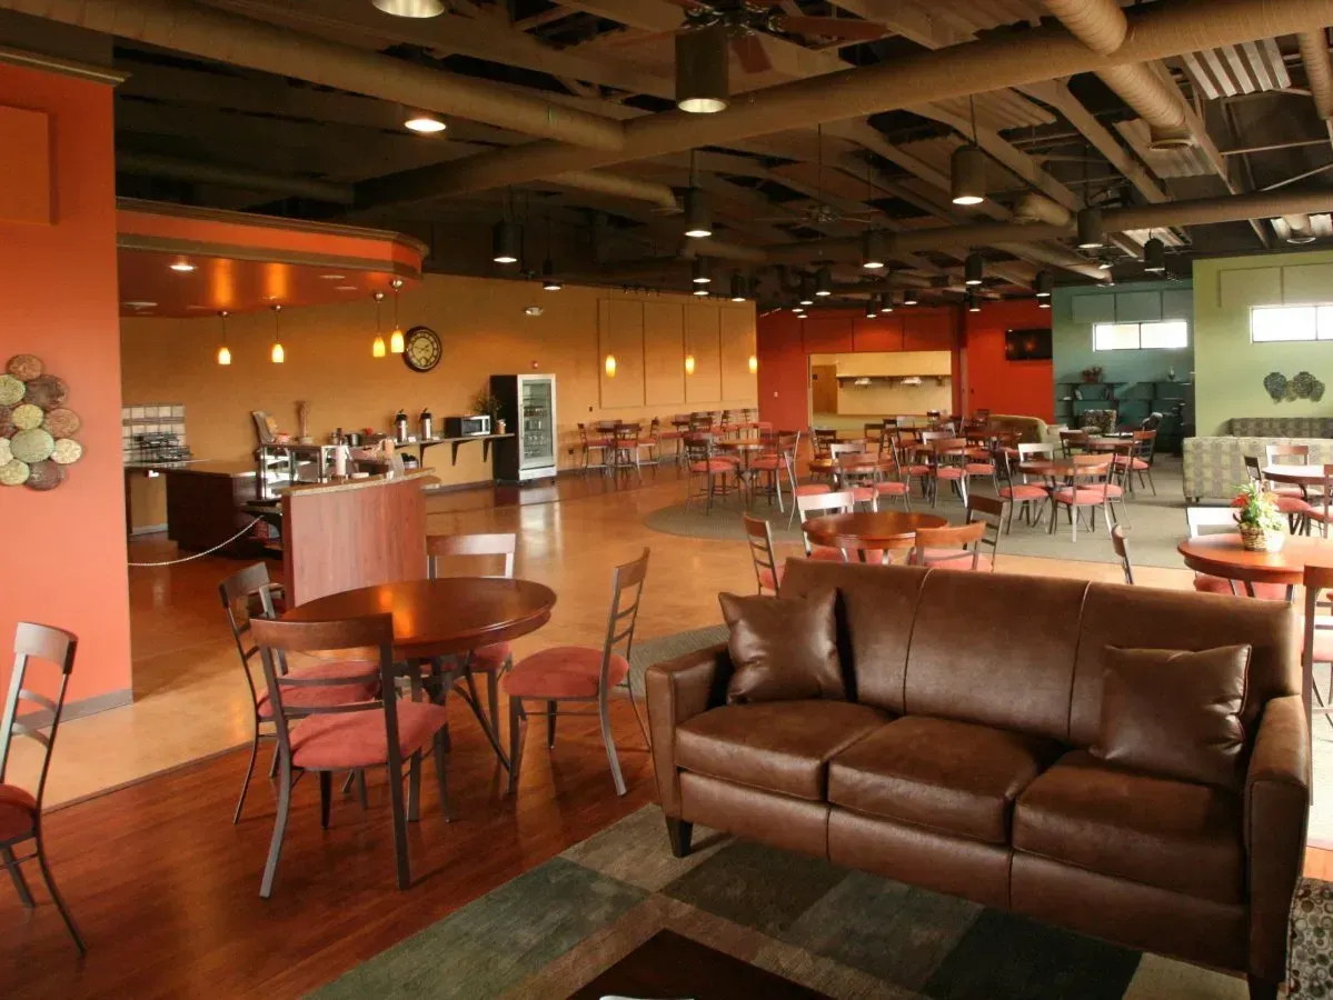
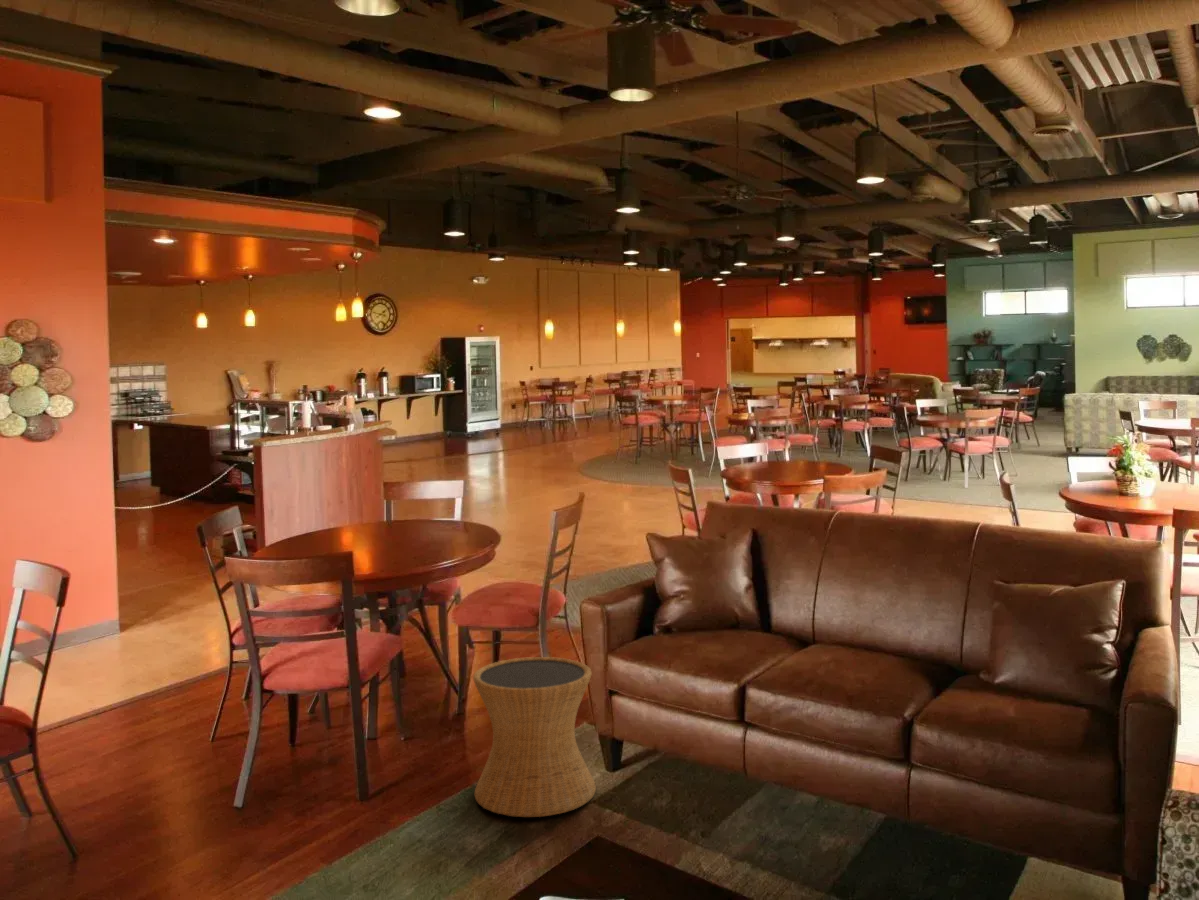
+ side table [472,656,597,818]
